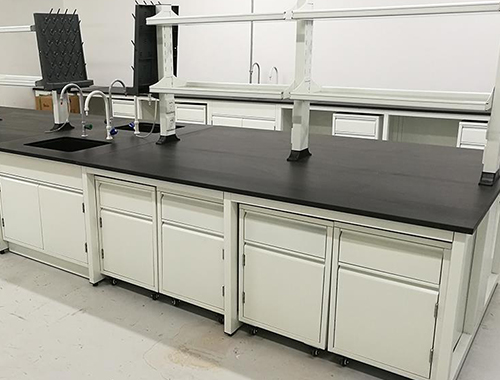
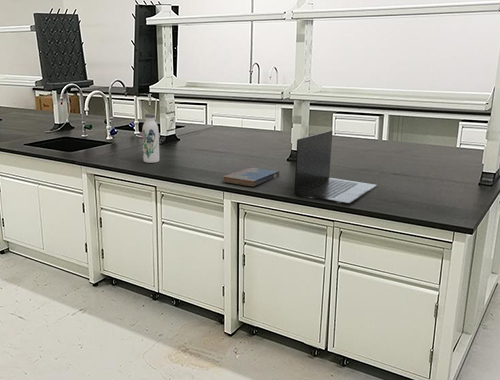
+ laptop [293,129,378,206]
+ water bottle [141,113,160,164]
+ hardcover book [222,167,280,188]
